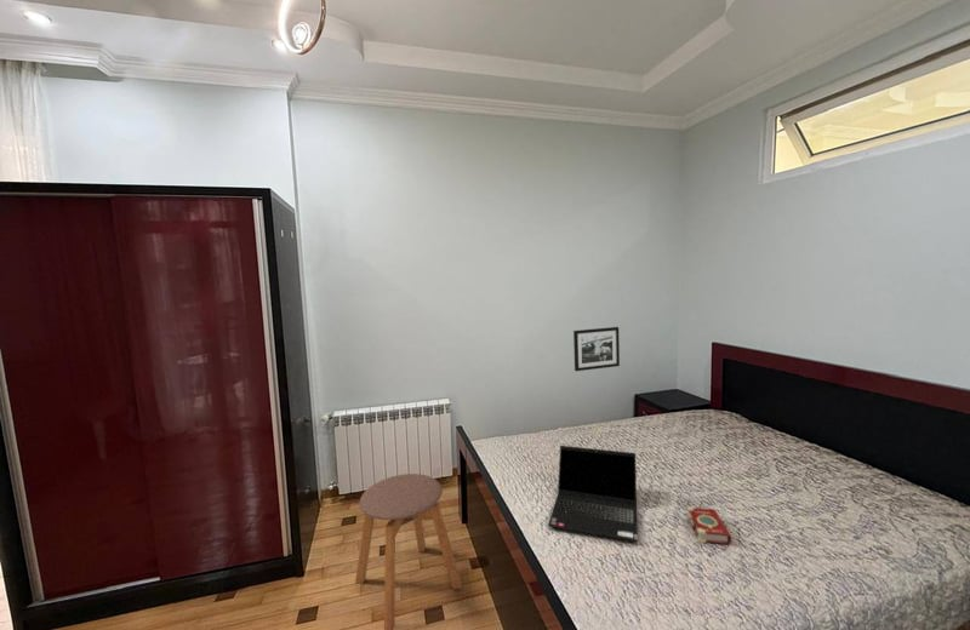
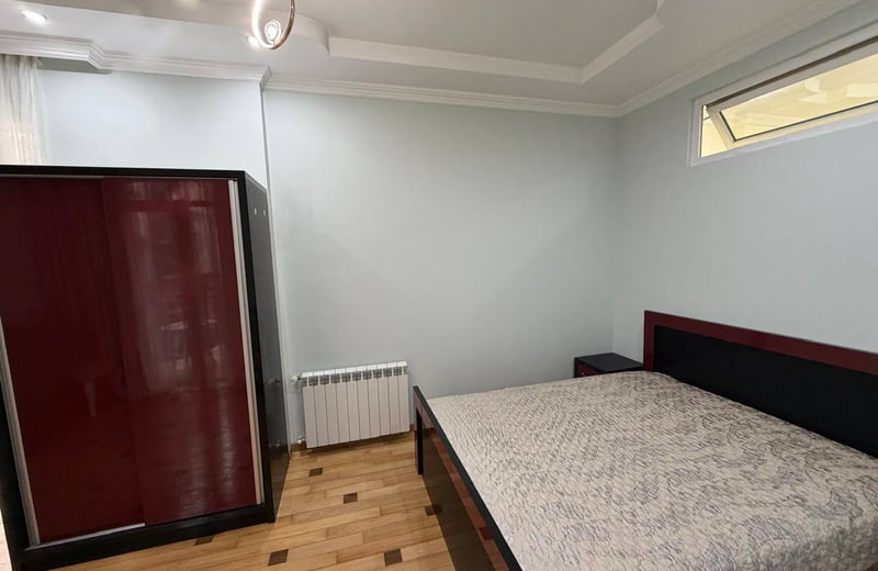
- laptop computer [547,445,639,543]
- picture frame [572,326,621,372]
- book [686,505,734,545]
- stool [354,472,463,630]
